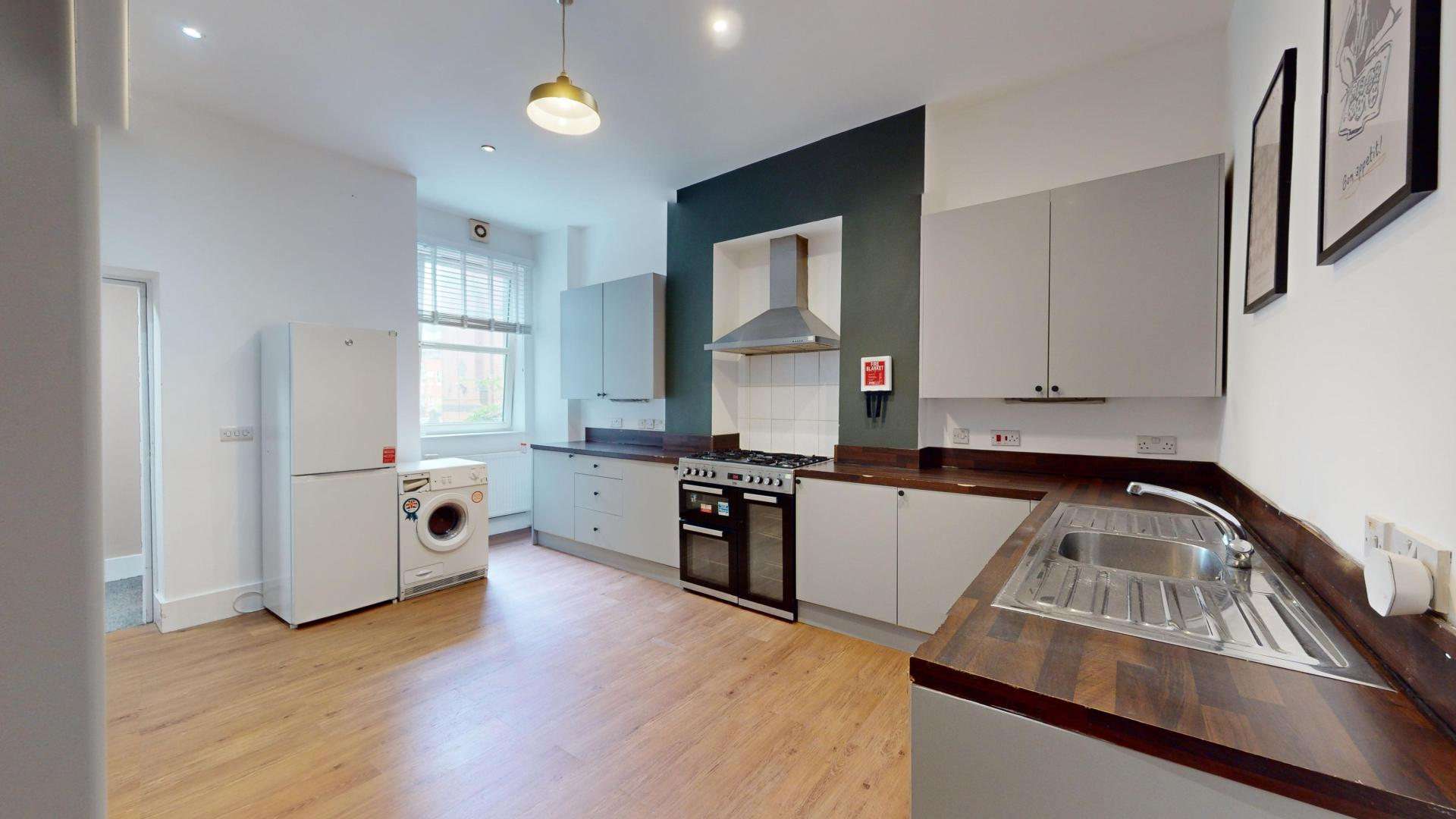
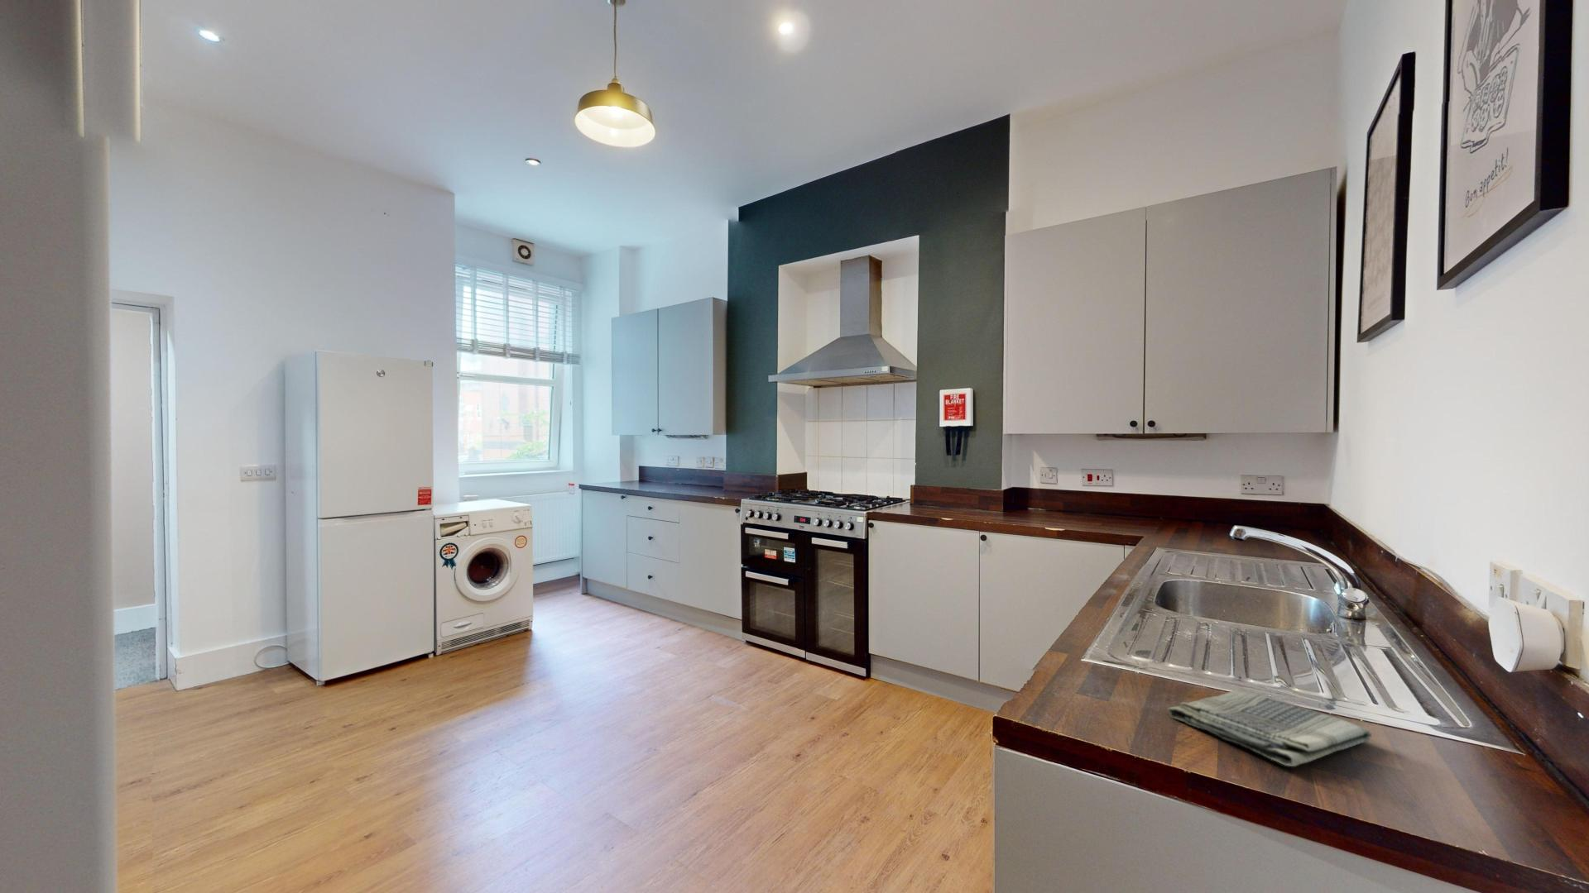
+ dish towel [1167,687,1372,768]
